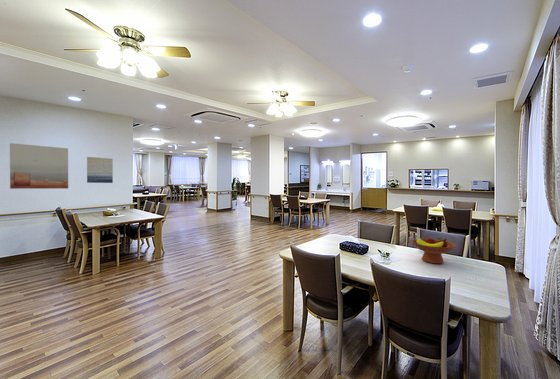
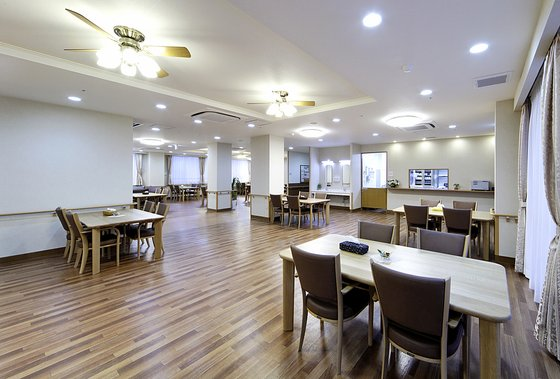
- wall art [9,142,69,190]
- fruit bowl [411,236,457,264]
- wall art [86,156,114,184]
